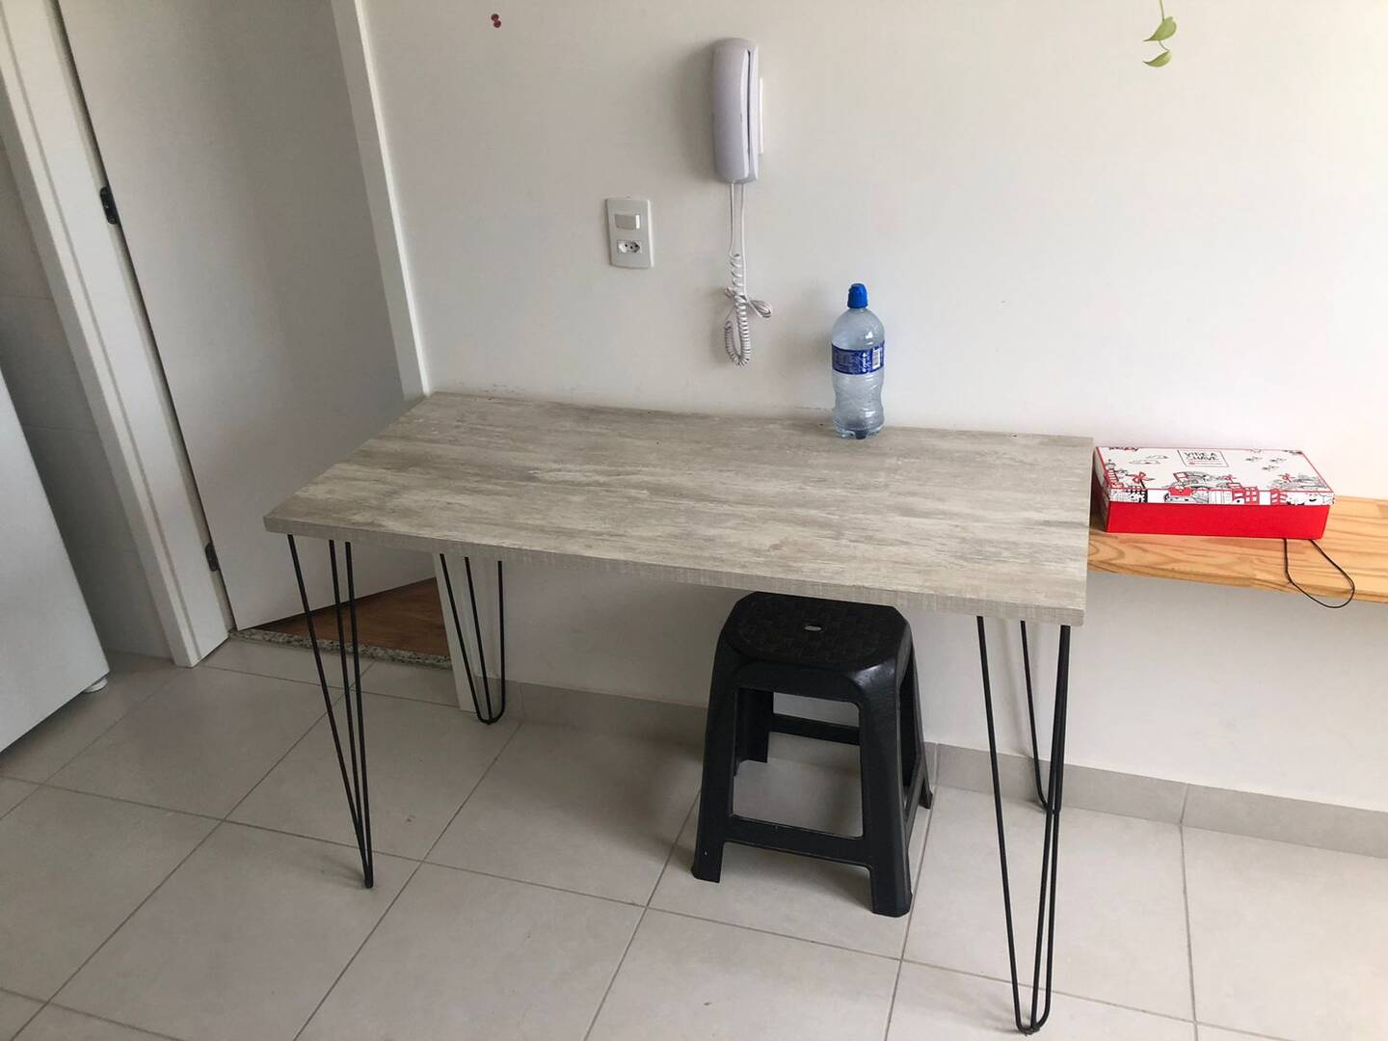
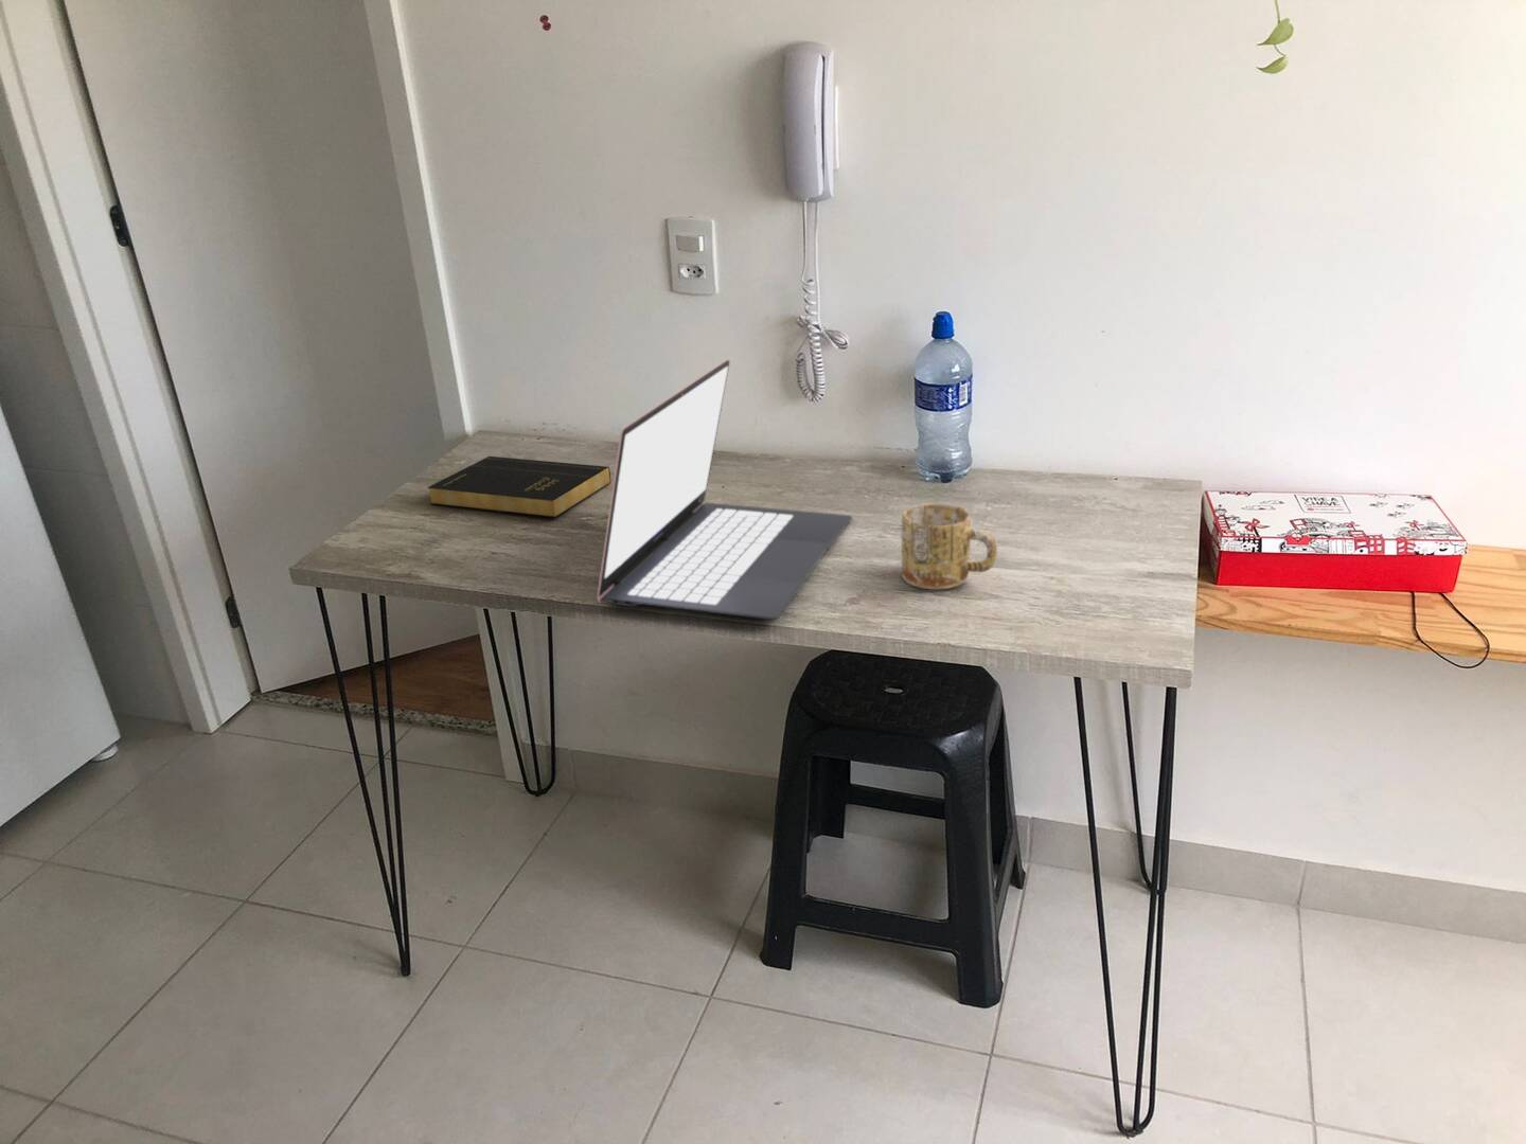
+ laptop [597,358,853,621]
+ mug [901,502,999,590]
+ book [427,455,612,518]
